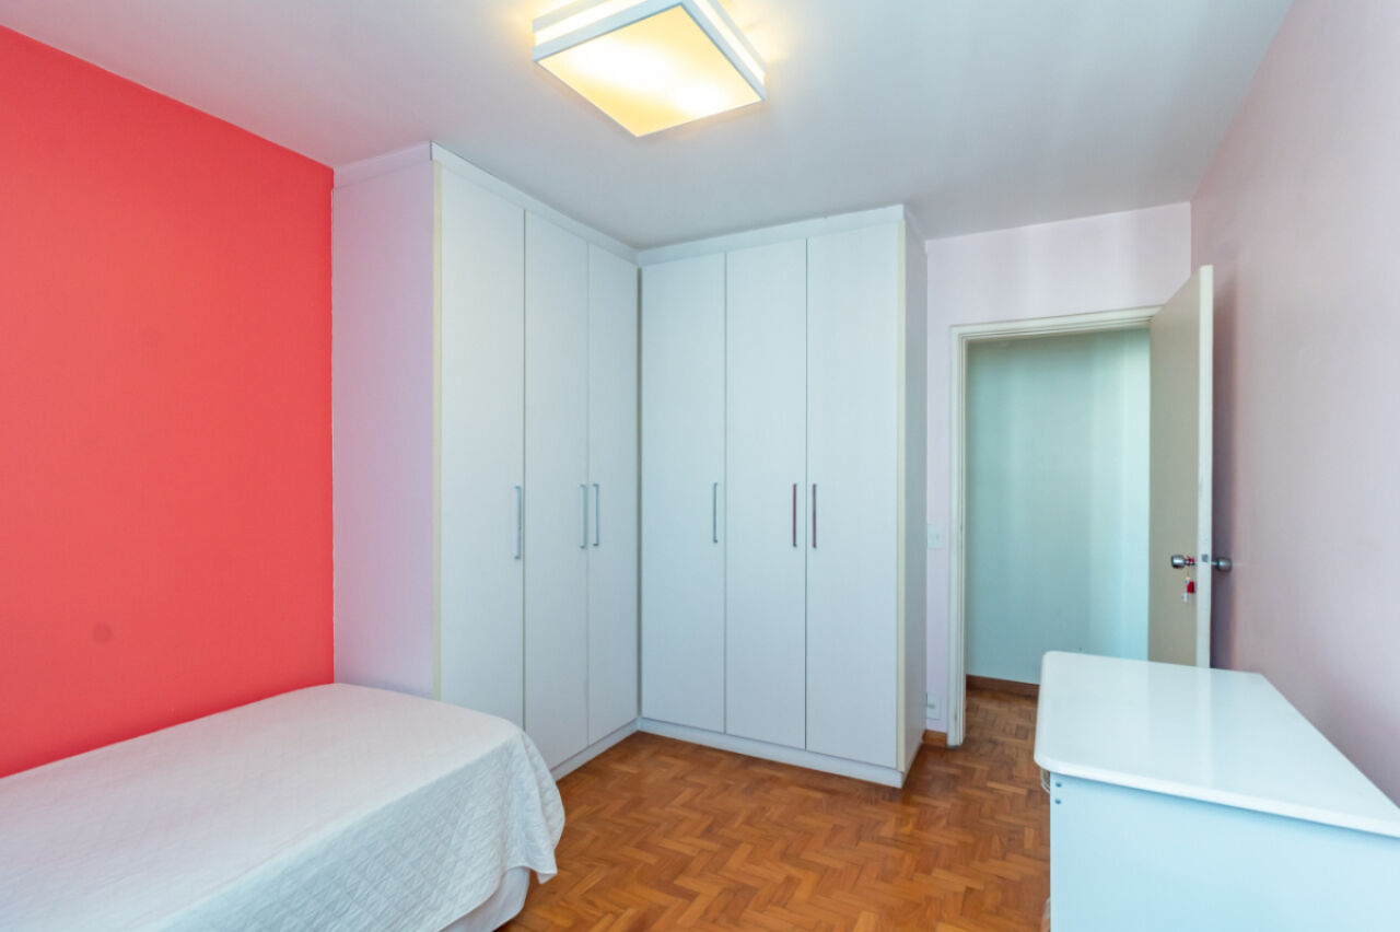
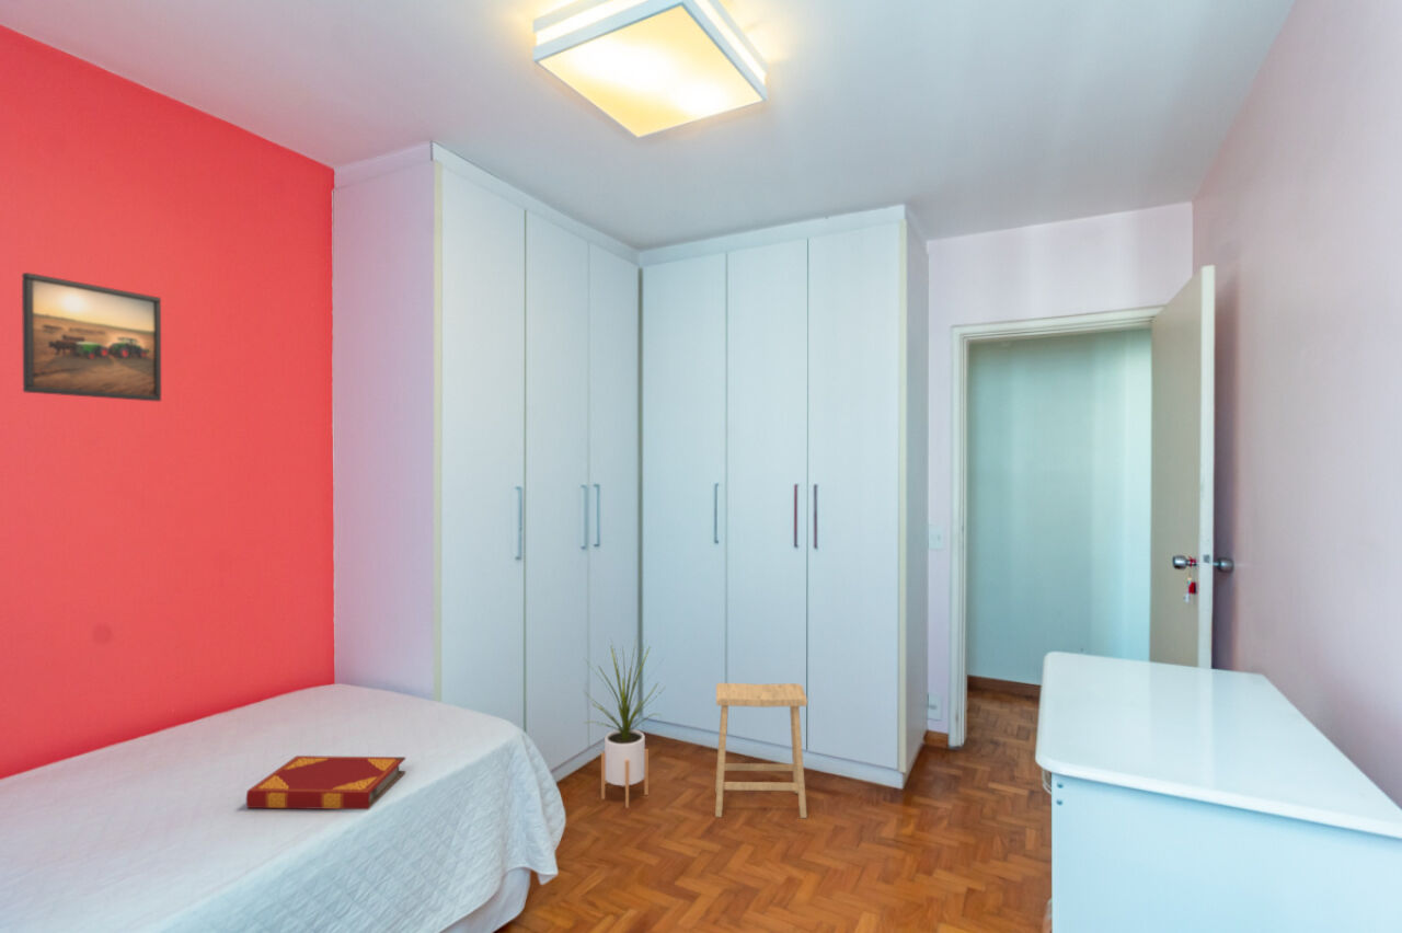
+ footstool [714,682,808,819]
+ house plant [583,636,667,809]
+ hardback book [245,755,406,810]
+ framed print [21,272,162,403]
